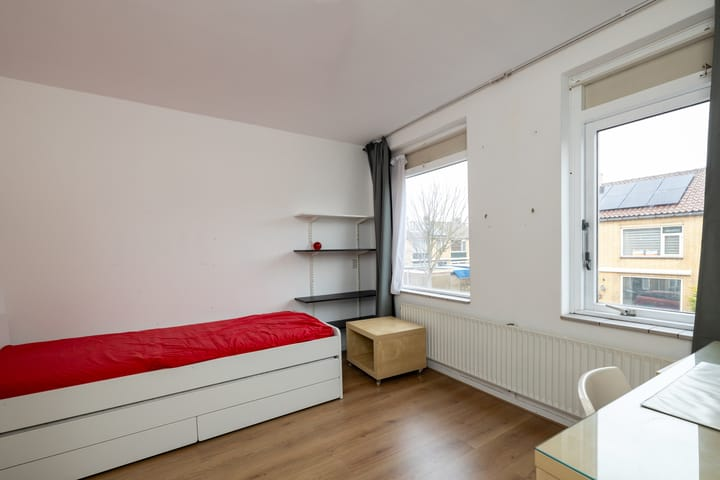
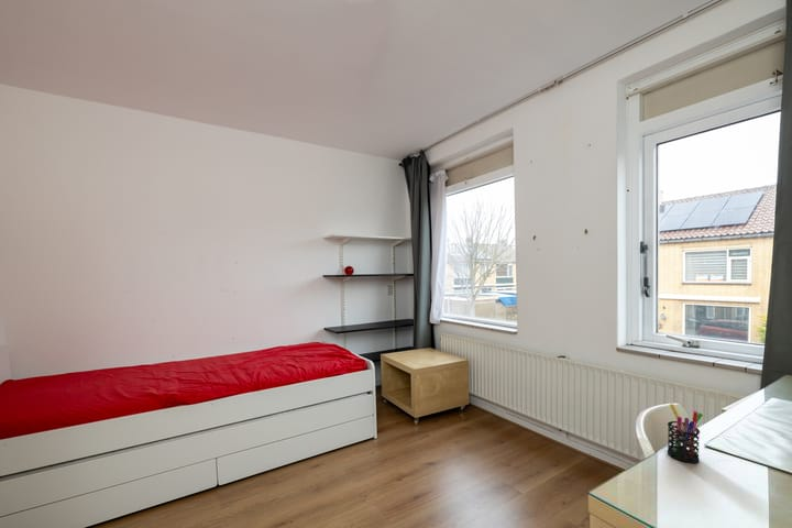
+ pen holder [667,403,704,464]
